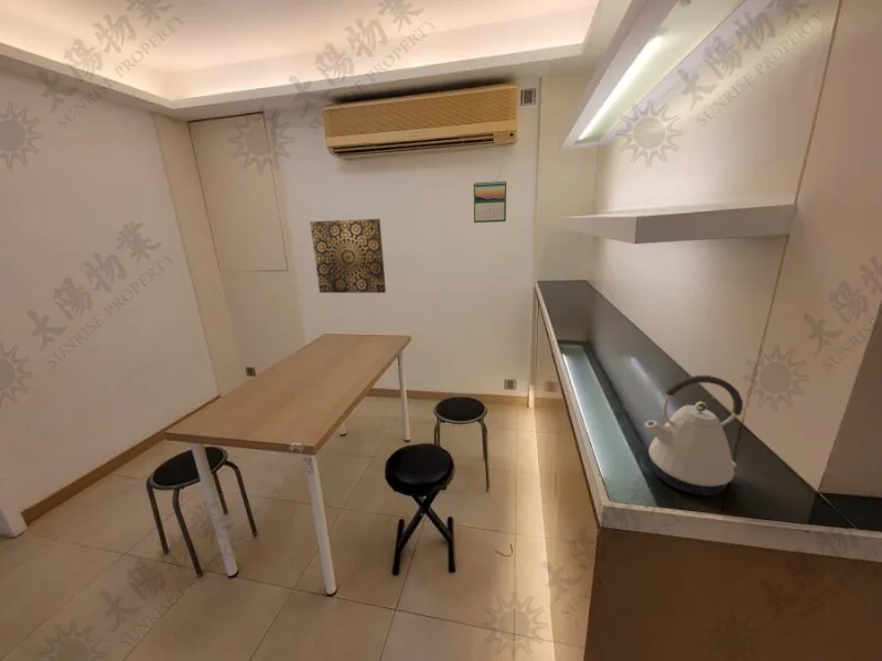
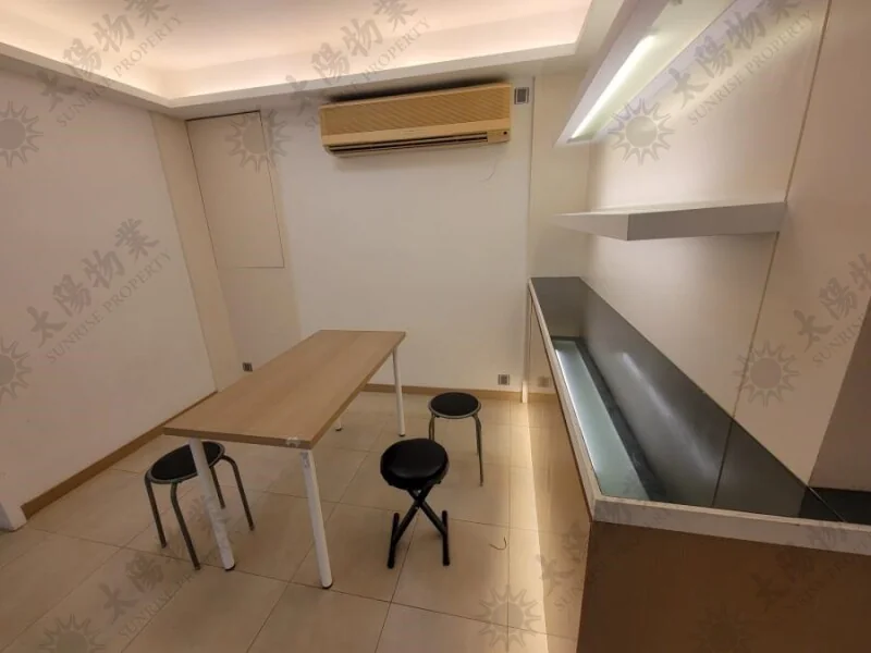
- wall art [309,218,387,294]
- kettle [644,375,744,497]
- calendar [473,180,507,224]
